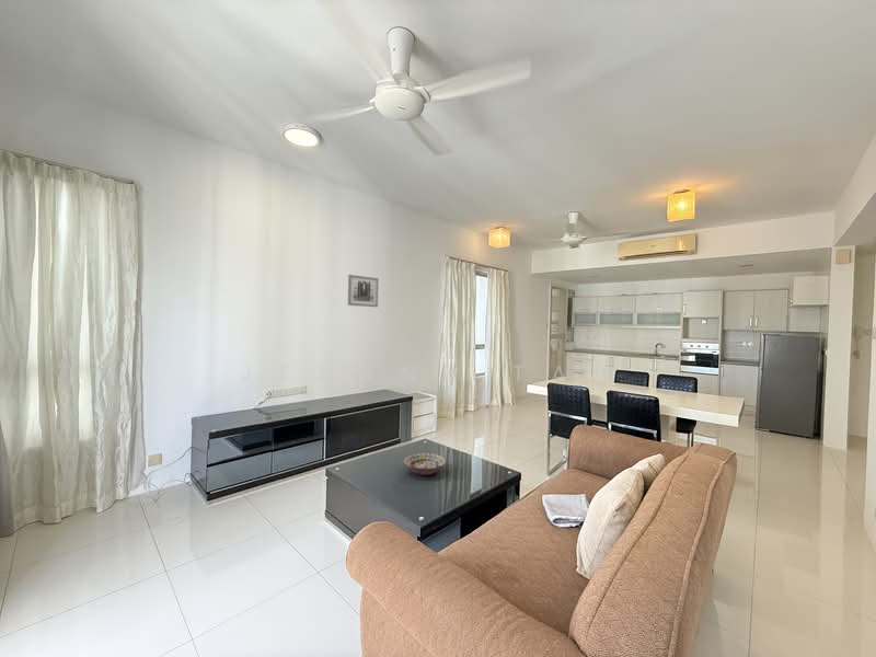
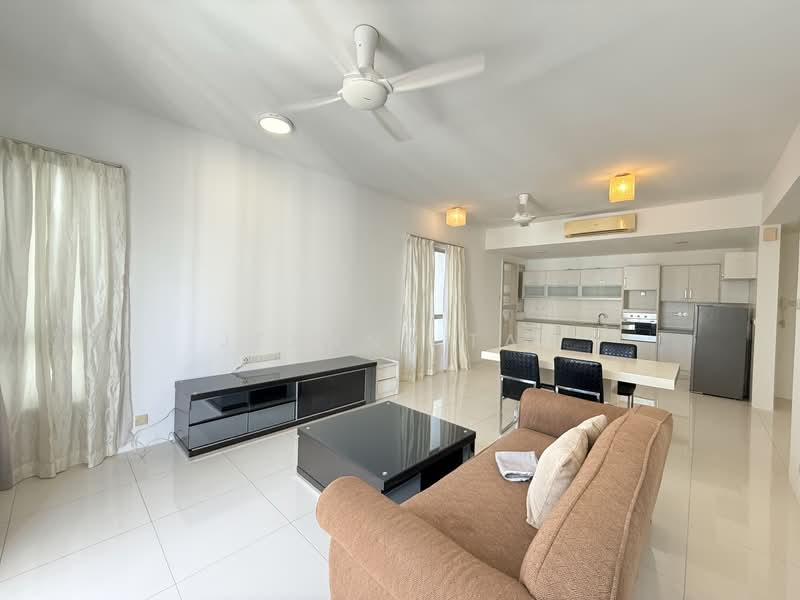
- wall art [347,274,380,308]
- decorative bowl [403,452,447,476]
